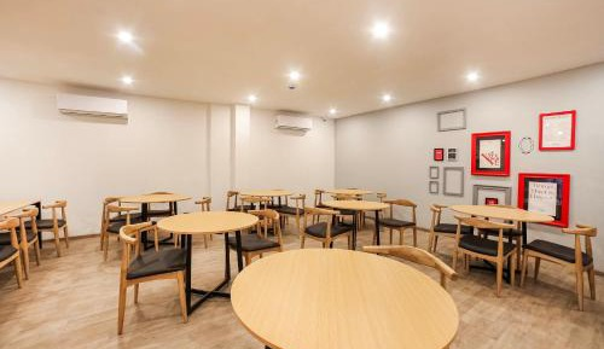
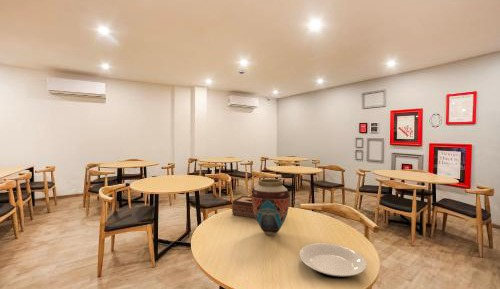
+ vase [251,178,291,237]
+ tissue box [231,195,256,219]
+ plate [298,242,368,279]
